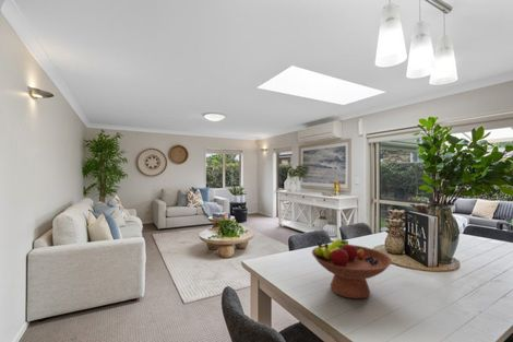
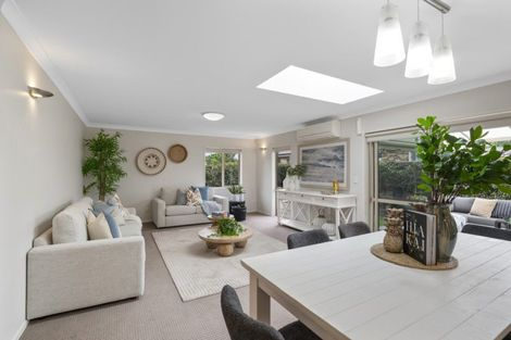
- fruit bowl [311,238,393,300]
